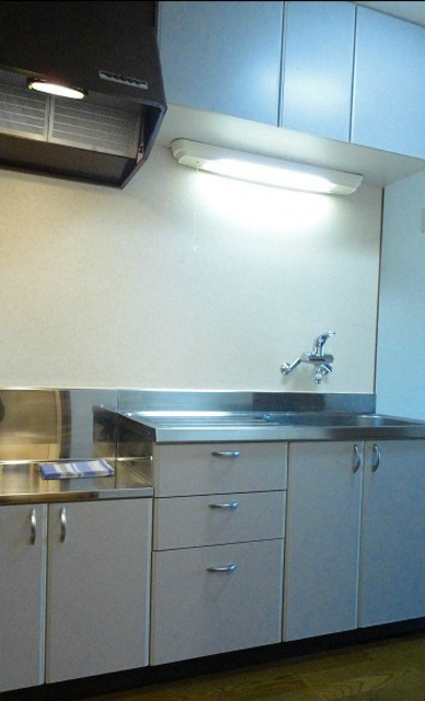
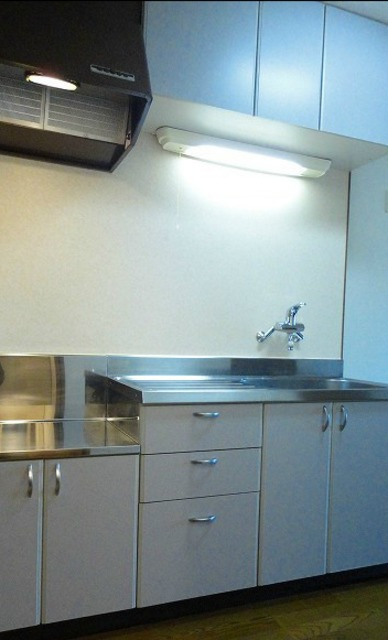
- dish towel [37,458,115,481]
